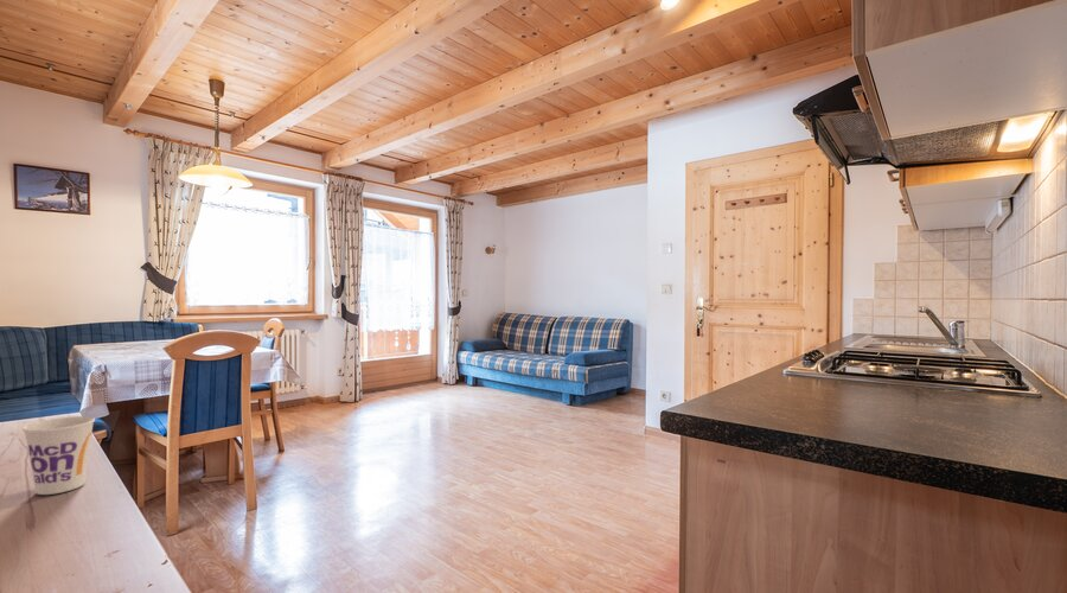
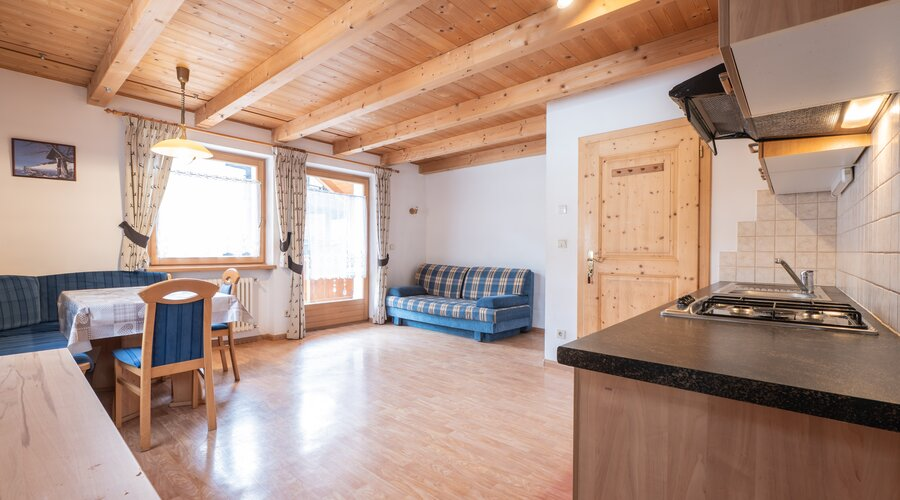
- cup [21,415,96,496]
